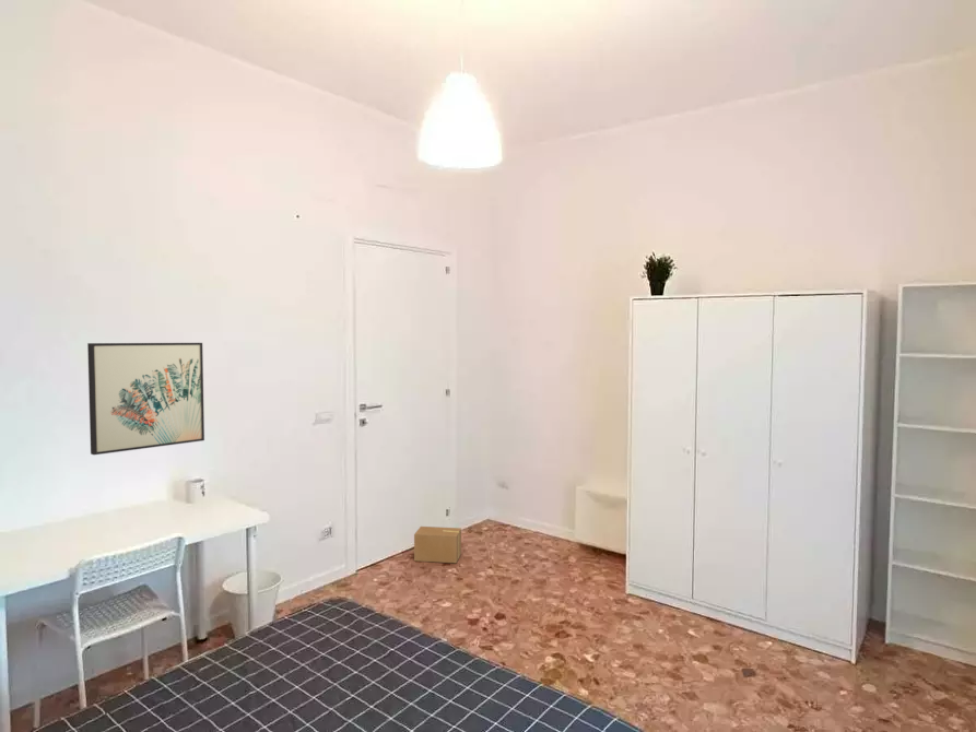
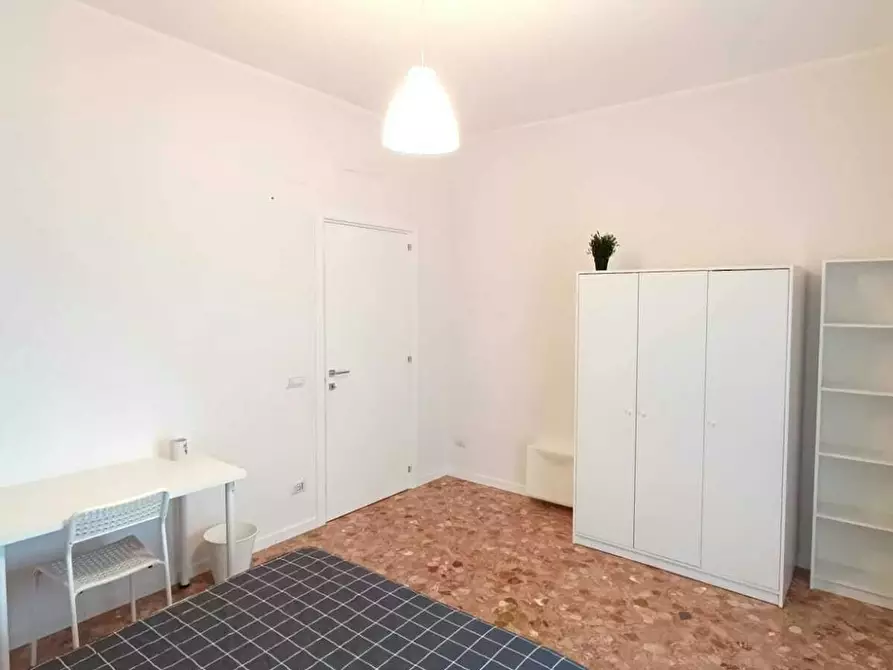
- wall art [86,342,205,456]
- cardboard box [413,526,462,564]
